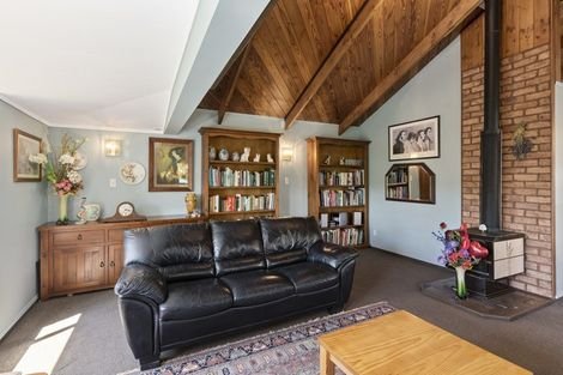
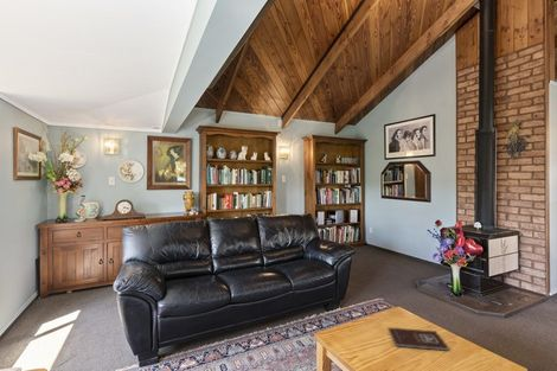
+ book [388,326,450,352]
